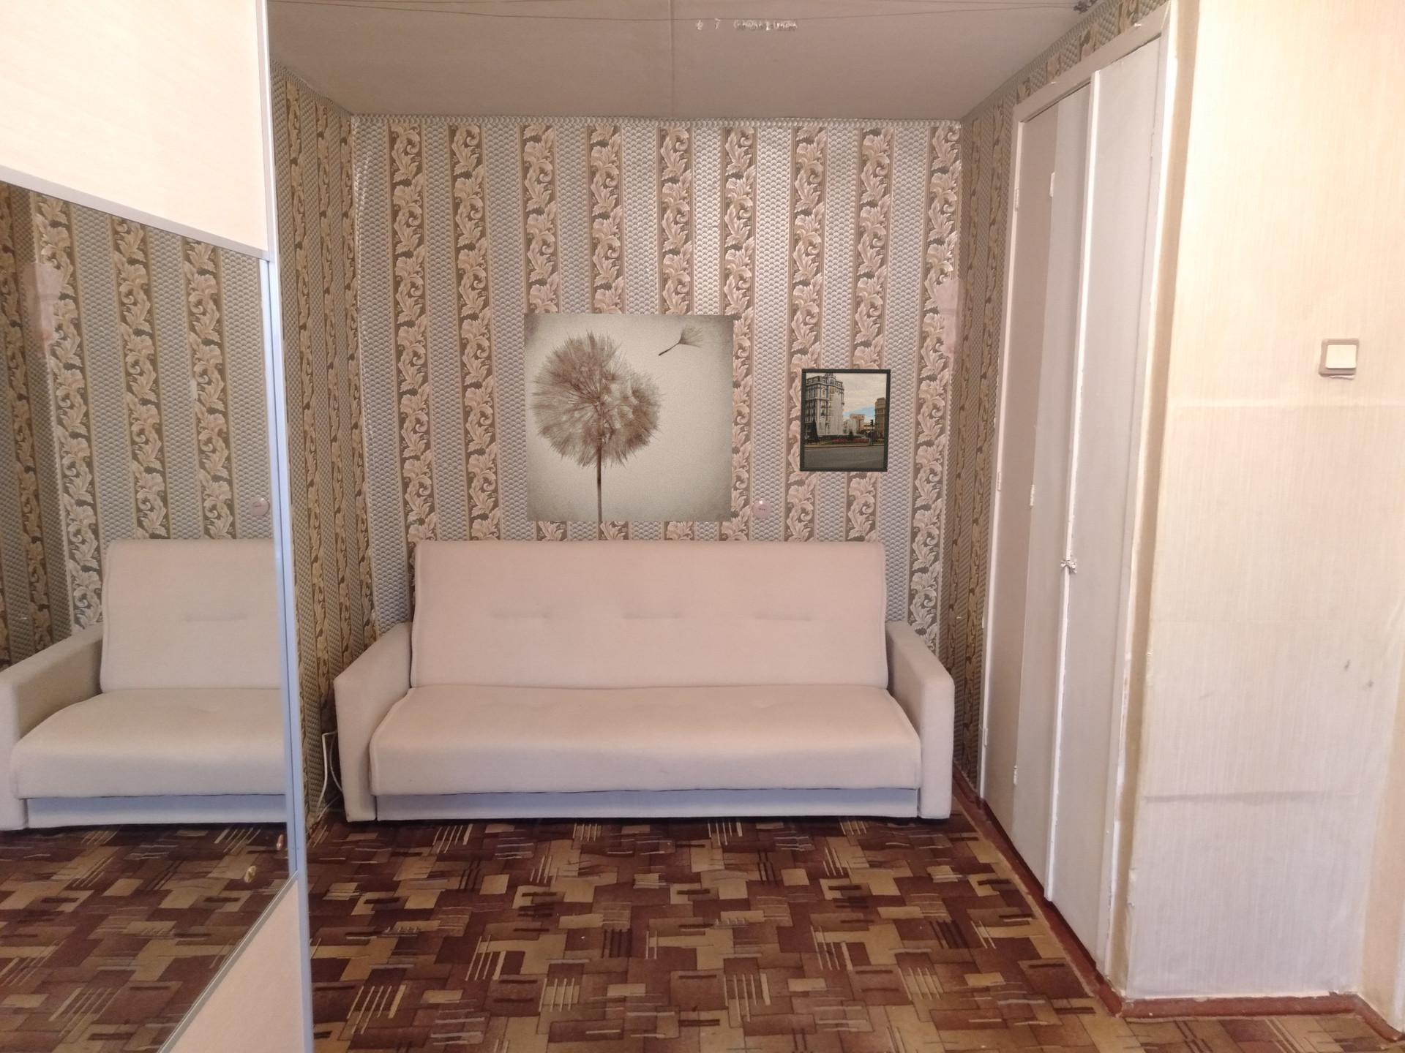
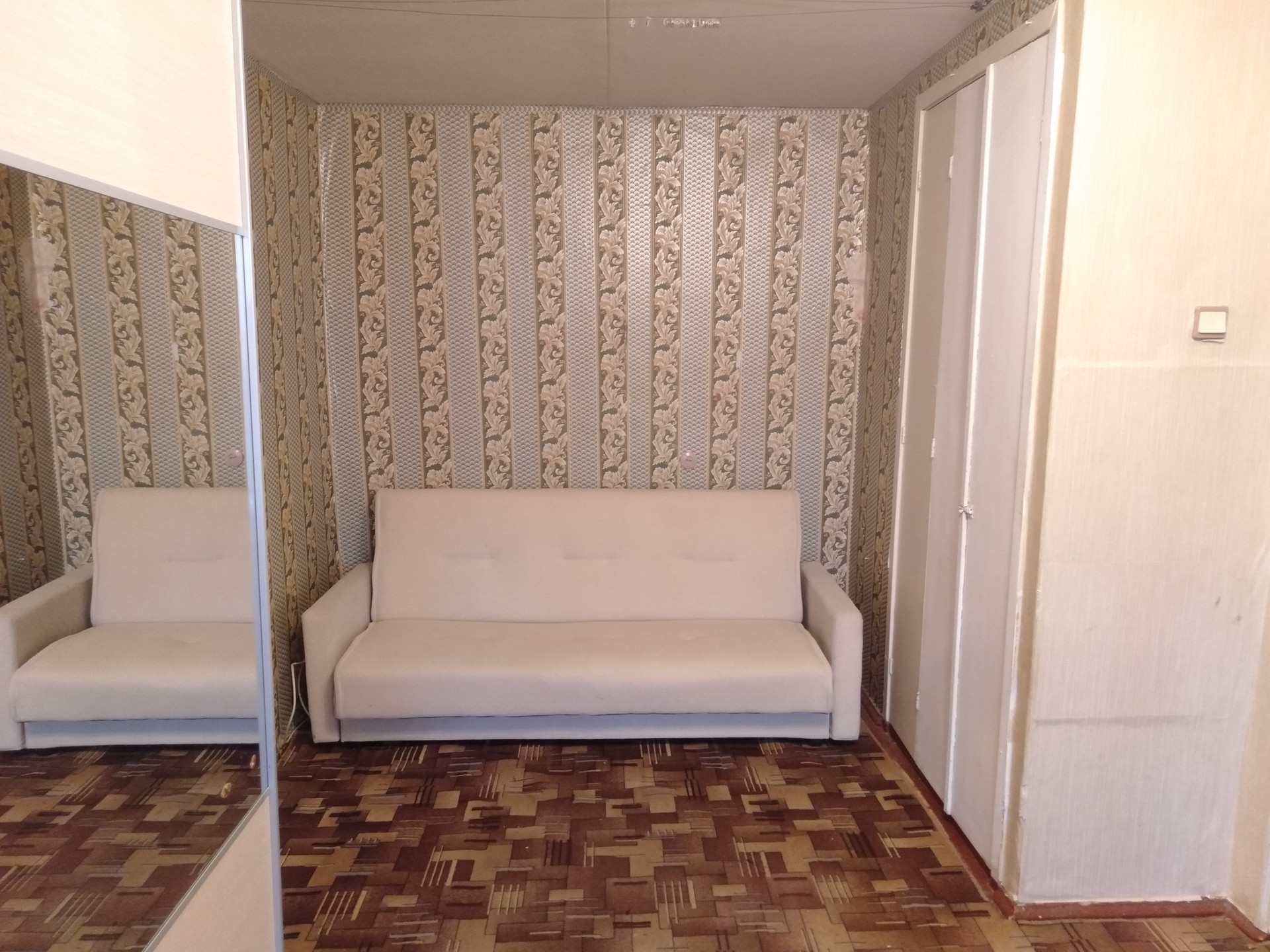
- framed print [799,368,892,472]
- wall art [523,312,735,523]
